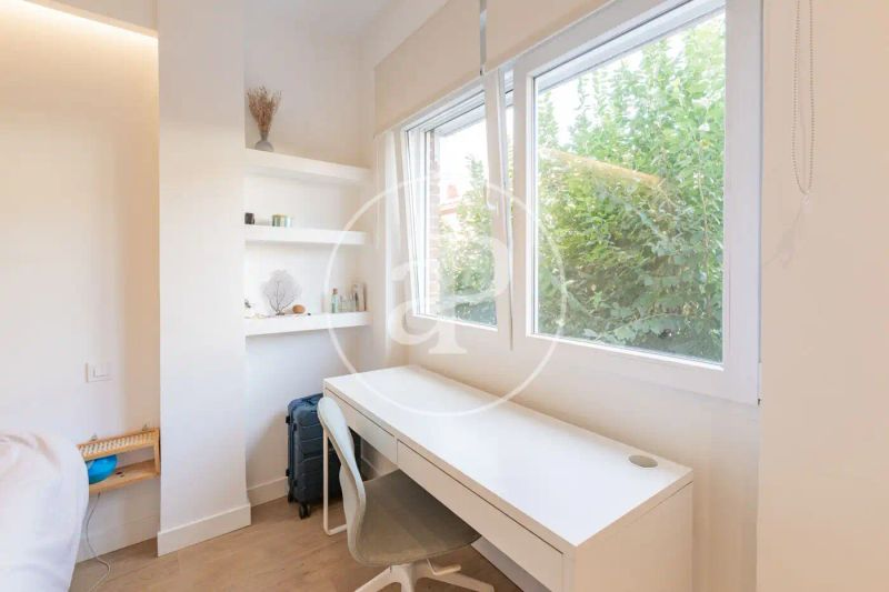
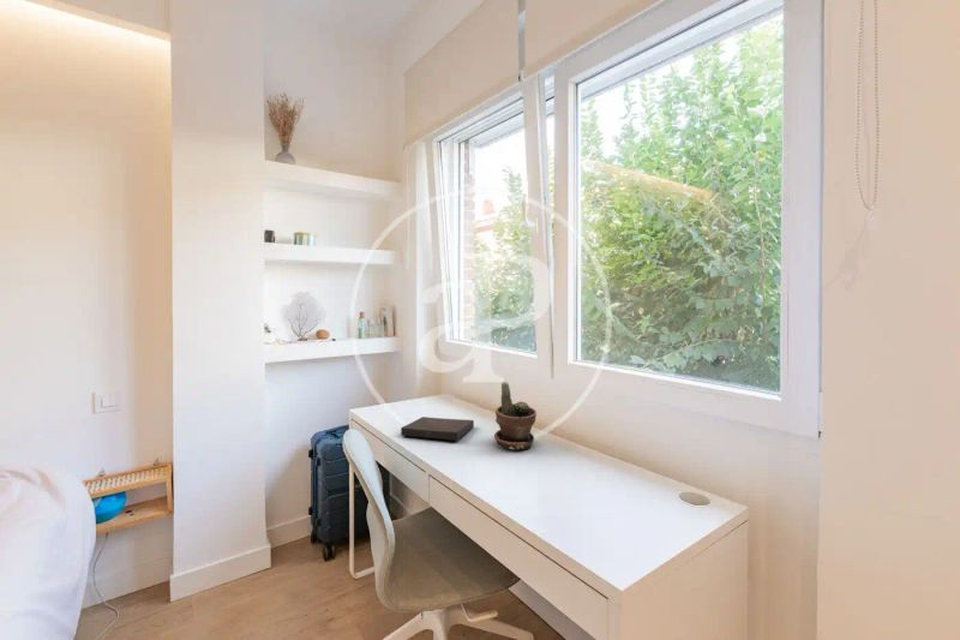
+ book [400,415,475,442]
+ potted plant [493,381,538,451]
